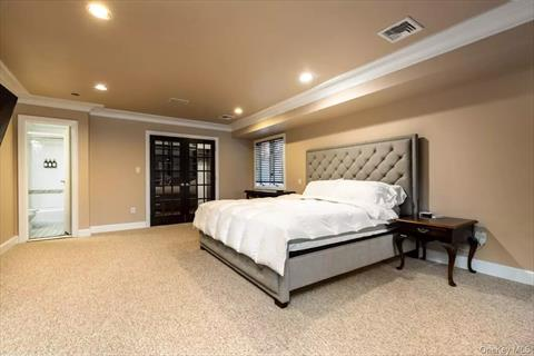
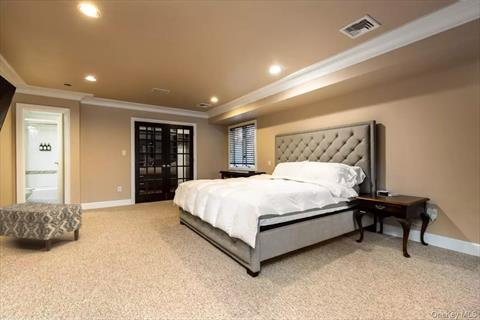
+ bench [0,201,83,252]
